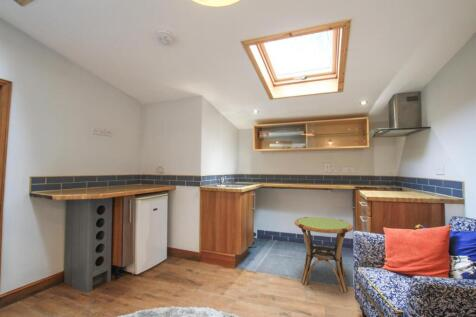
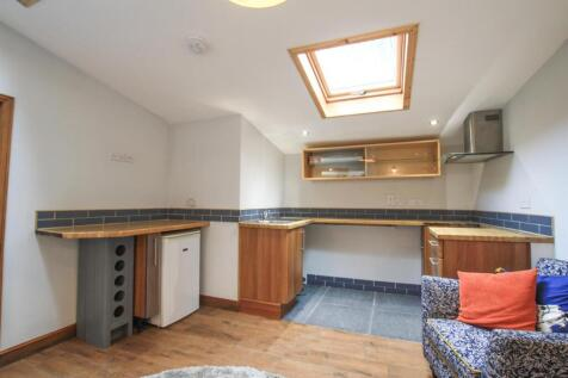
- side table [294,216,354,294]
